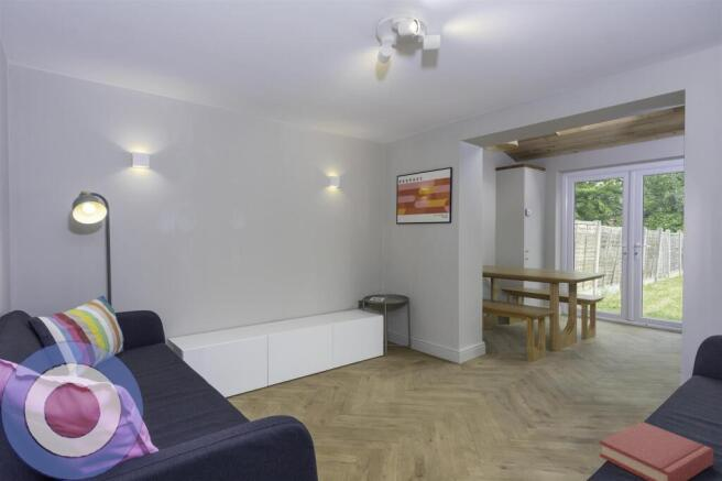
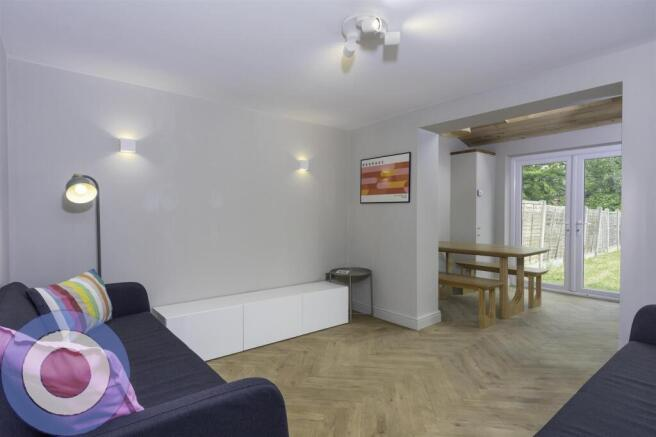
- hardback book [599,420,714,481]
